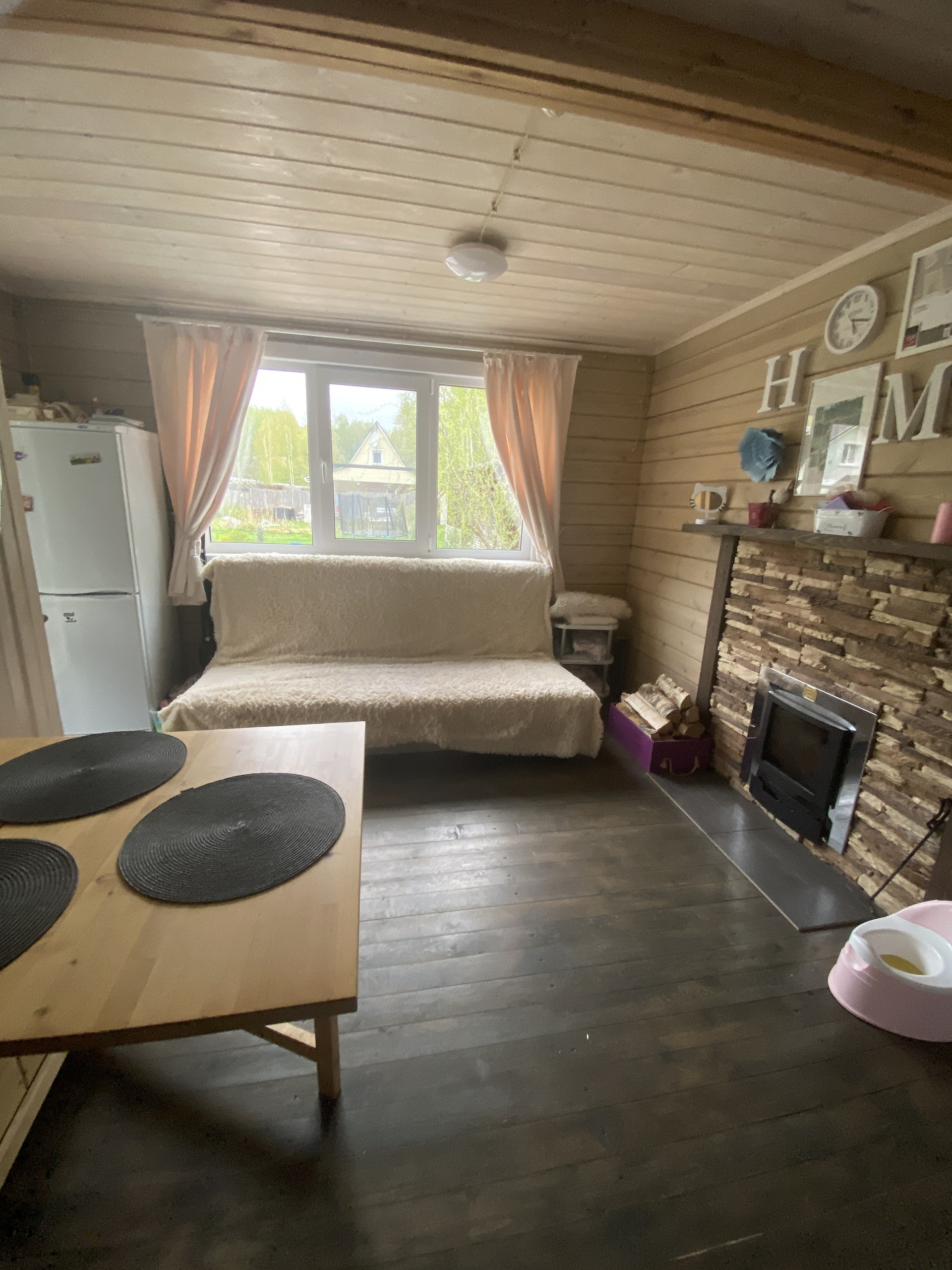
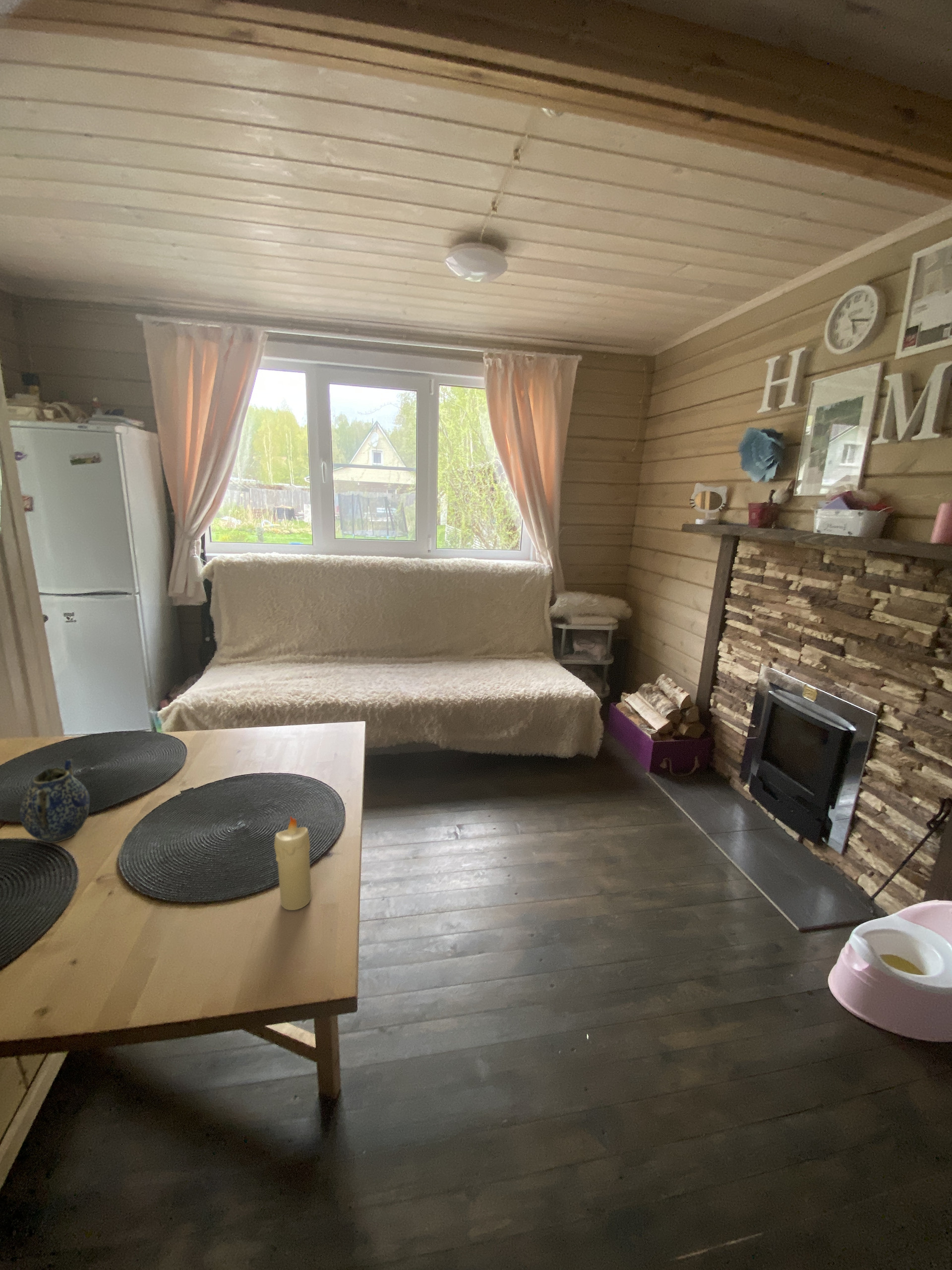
+ teapot [19,758,90,843]
+ candle [274,816,312,911]
